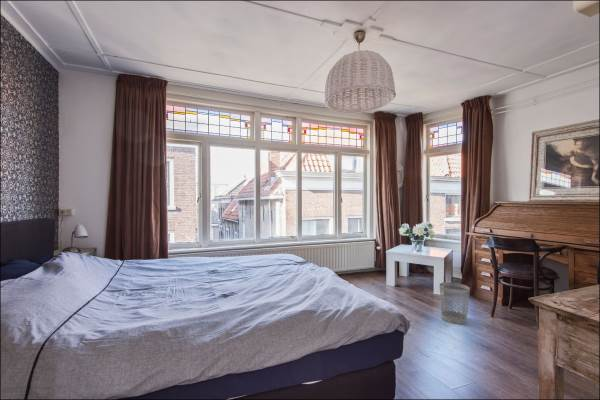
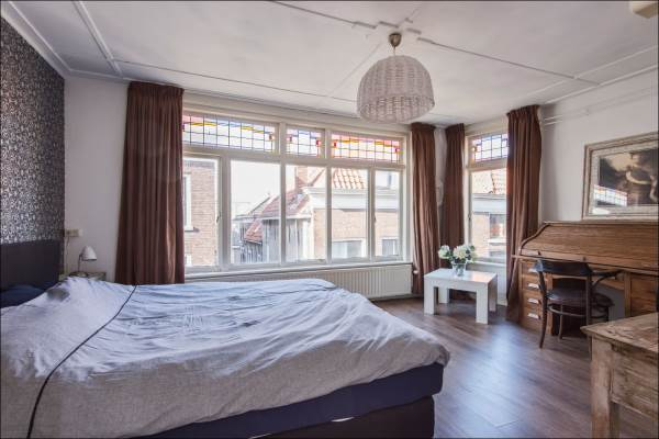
- wastebasket [438,281,471,325]
